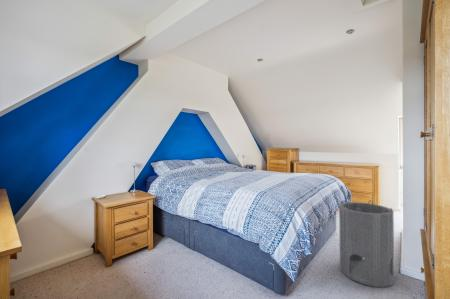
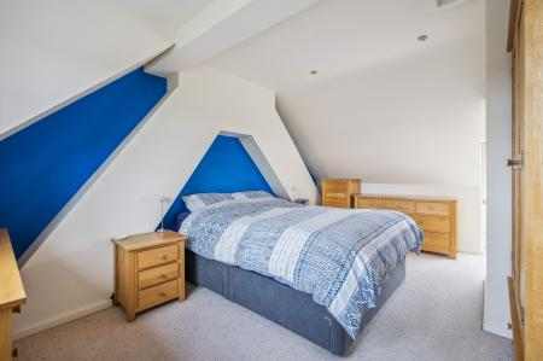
- cylinder [338,200,395,288]
